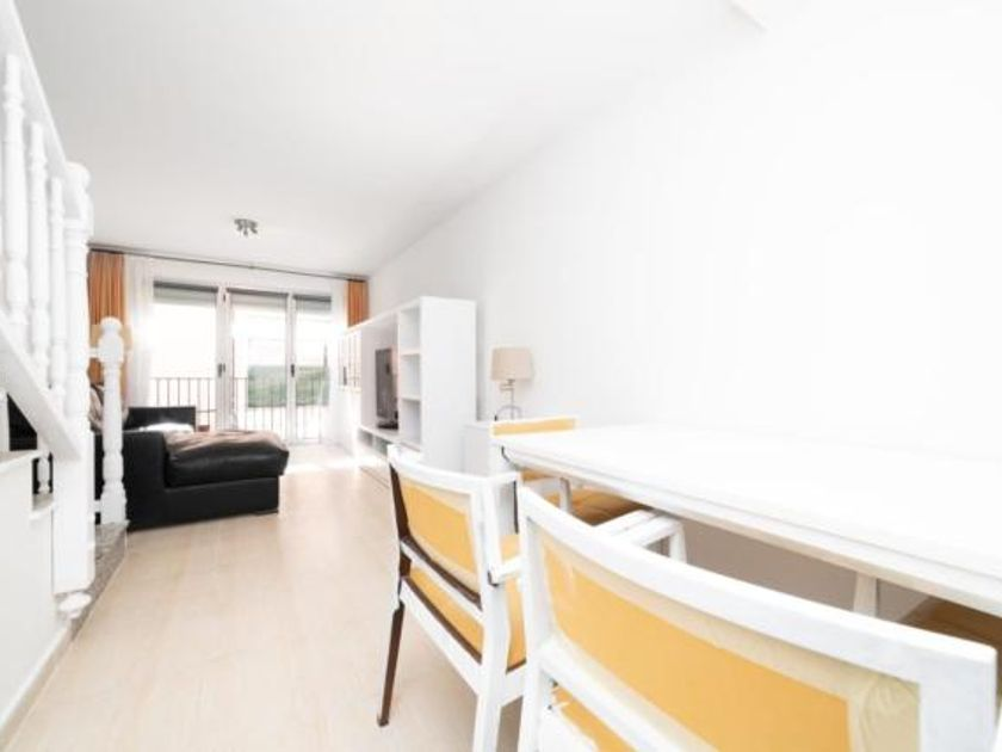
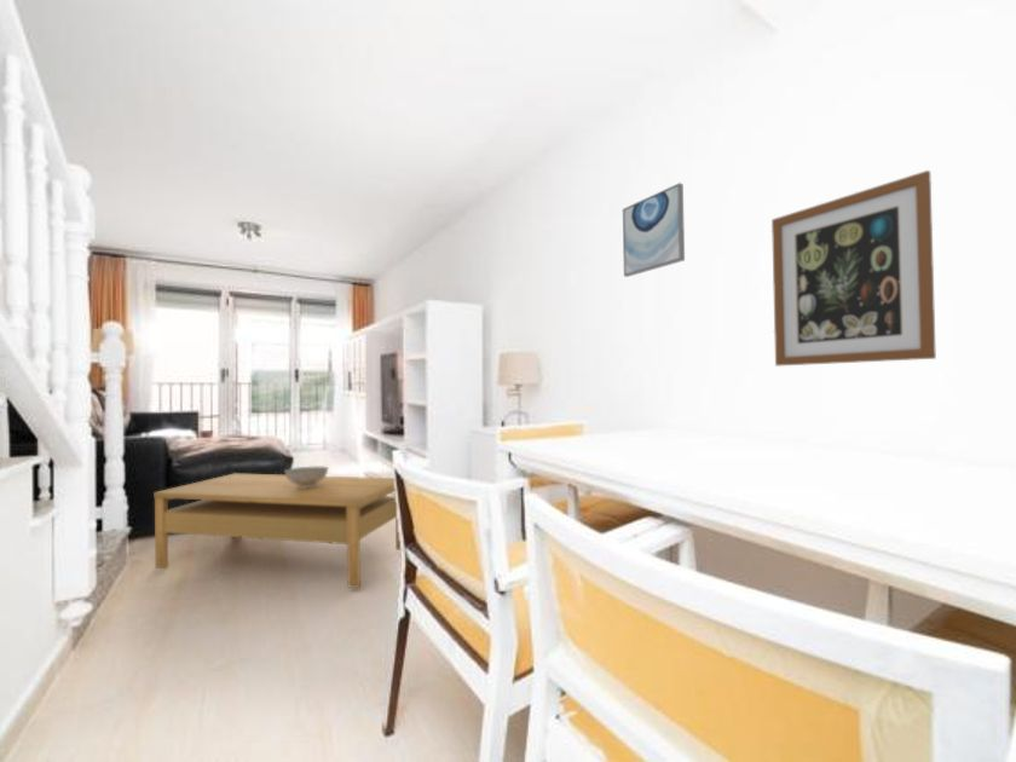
+ wall art [622,181,686,278]
+ coffee table [152,472,403,589]
+ decorative bowl [283,466,330,489]
+ wall art [770,169,937,368]
